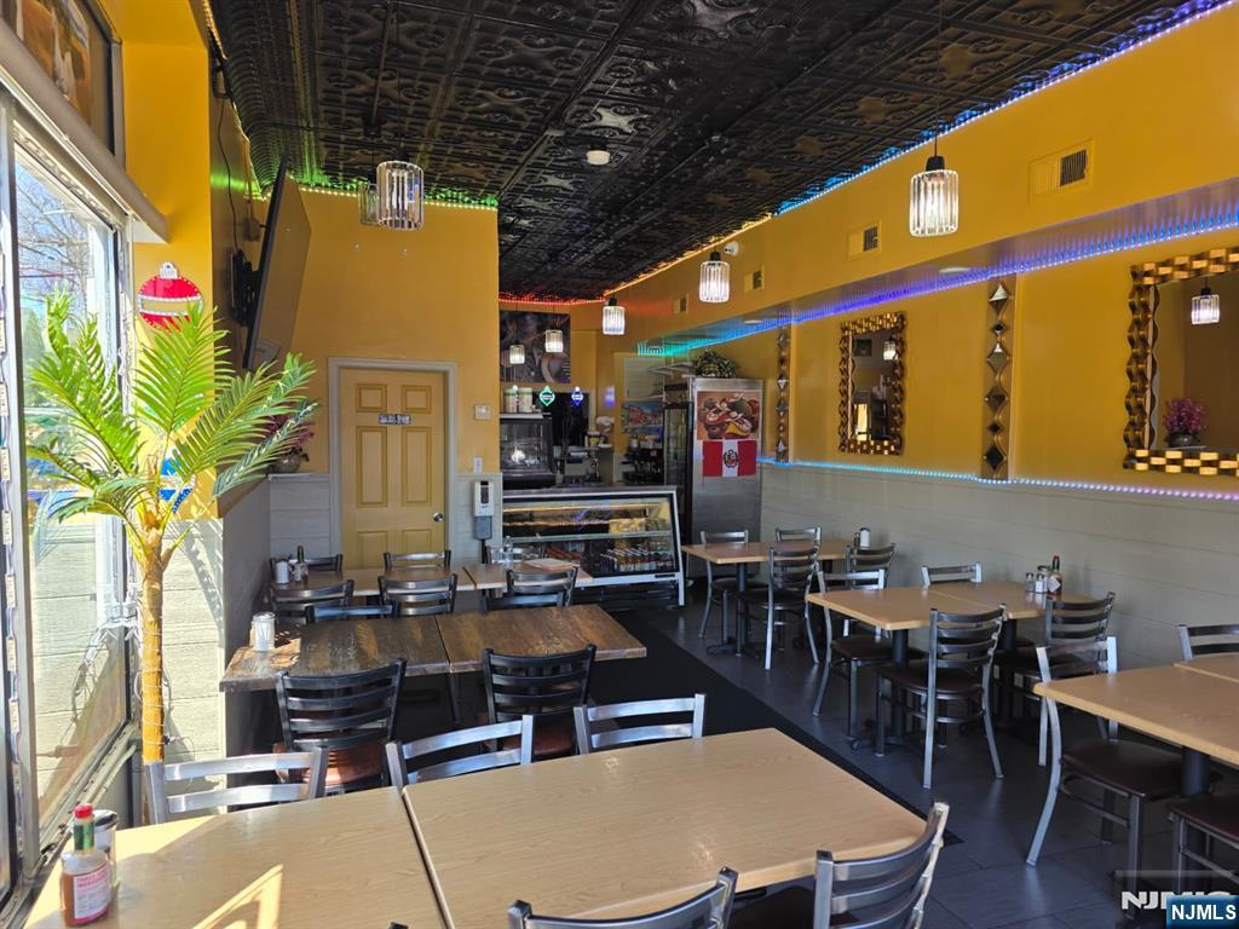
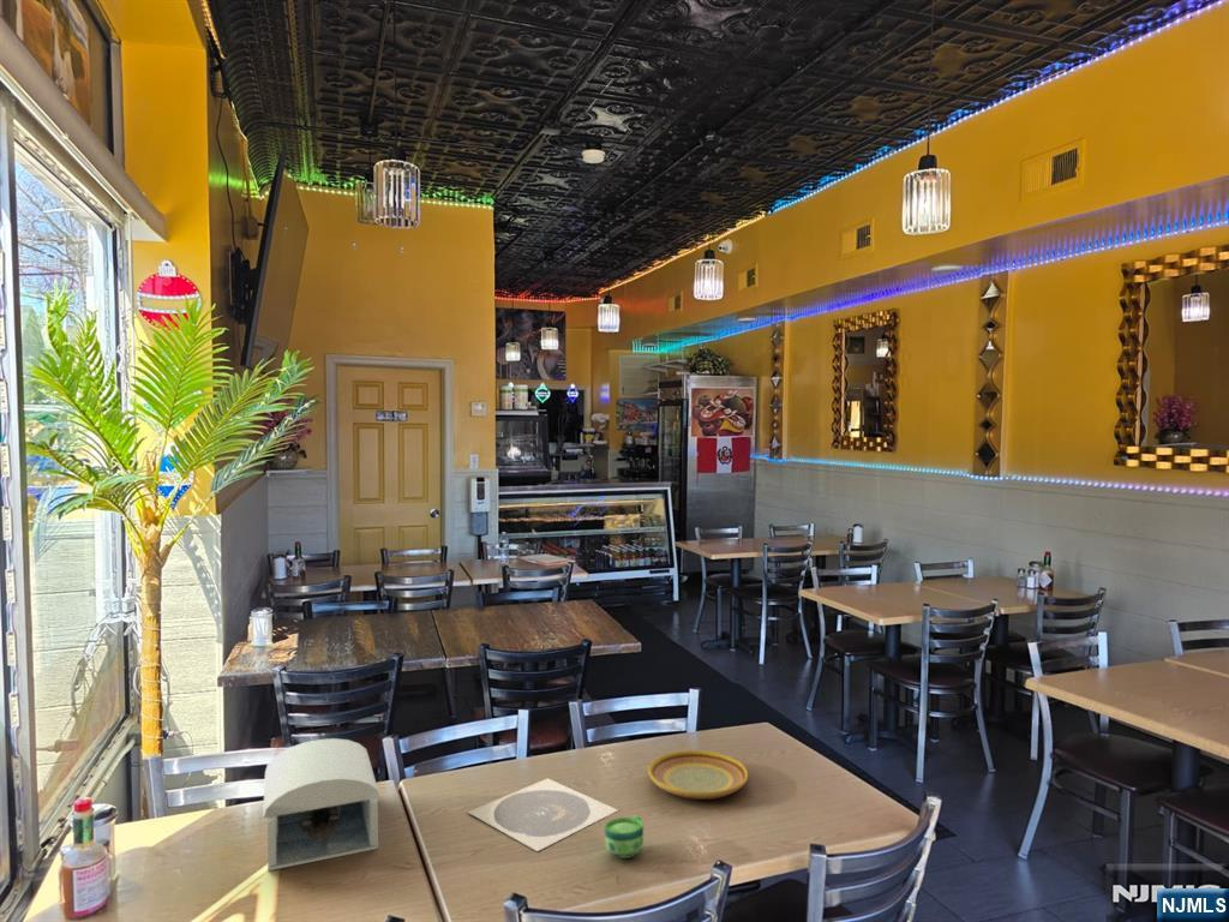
+ cup [604,814,645,860]
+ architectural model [262,737,380,872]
+ plate [647,749,749,801]
+ plate [466,777,618,852]
